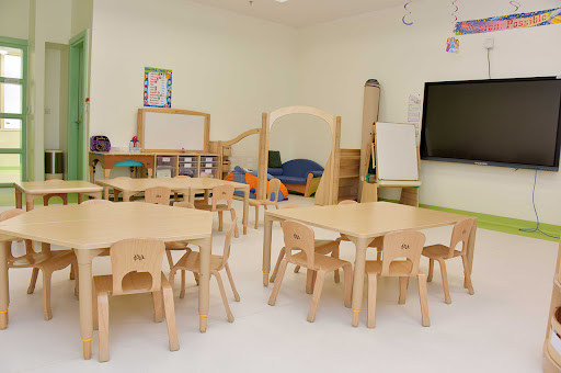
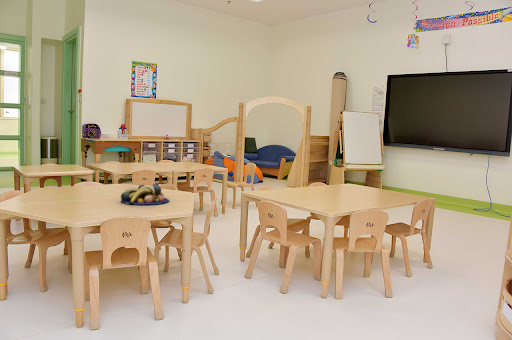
+ fruit bowl [120,183,170,206]
